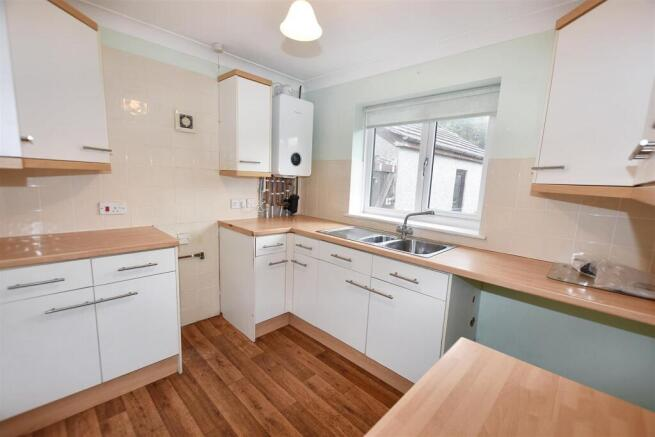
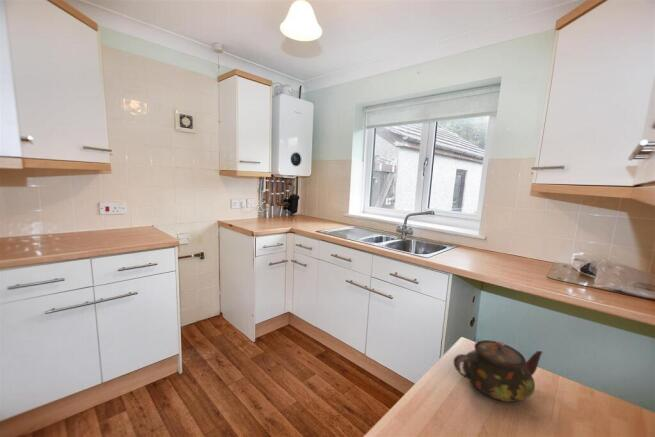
+ teapot [453,339,544,403]
